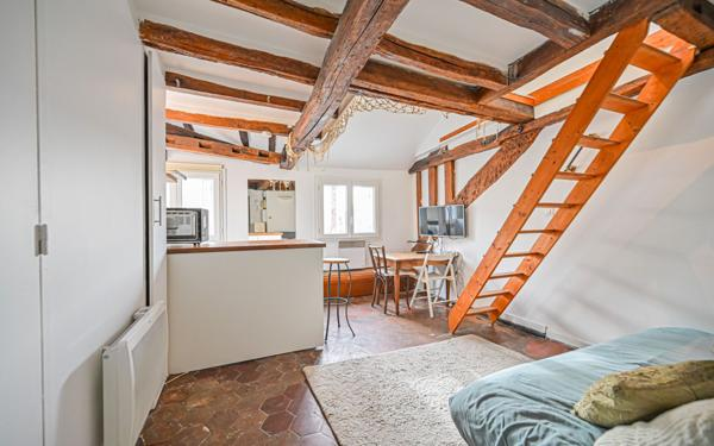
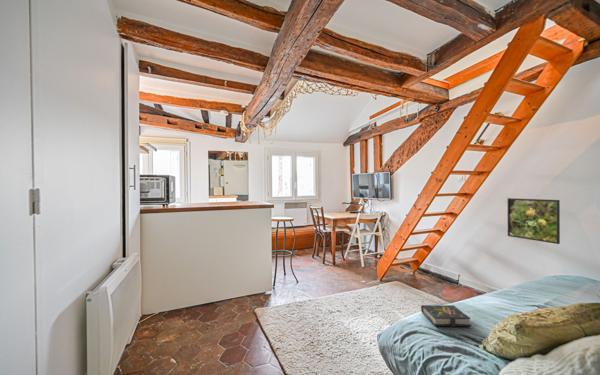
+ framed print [507,197,561,245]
+ book [420,304,472,328]
